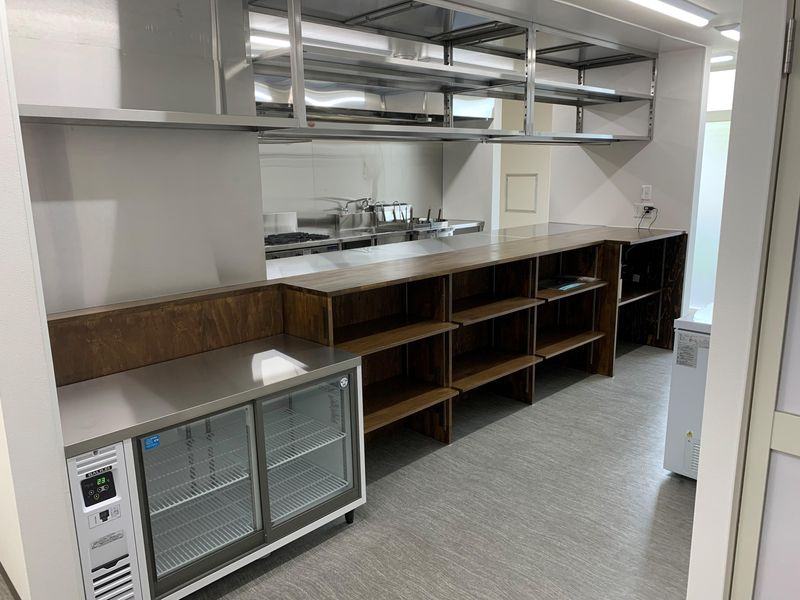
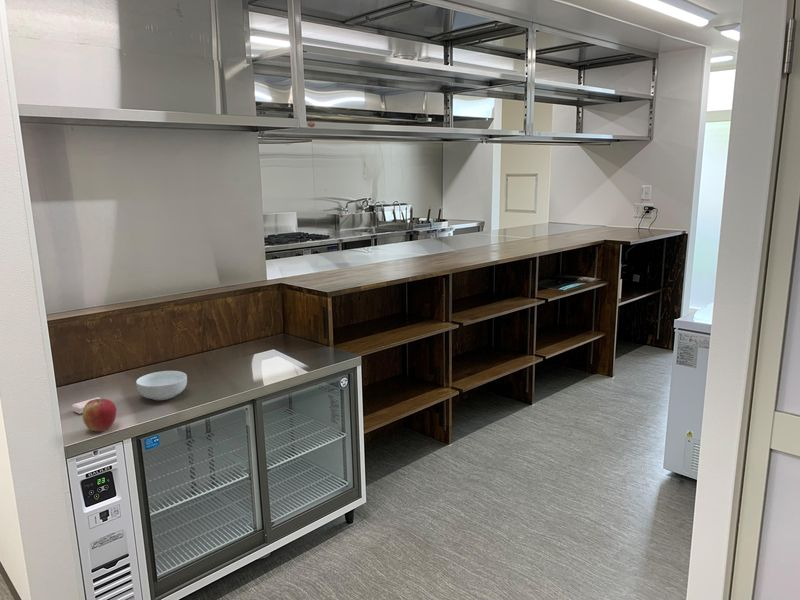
+ soap bar [71,396,101,415]
+ apple [82,398,117,432]
+ cereal bowl [135,370,188,401]
